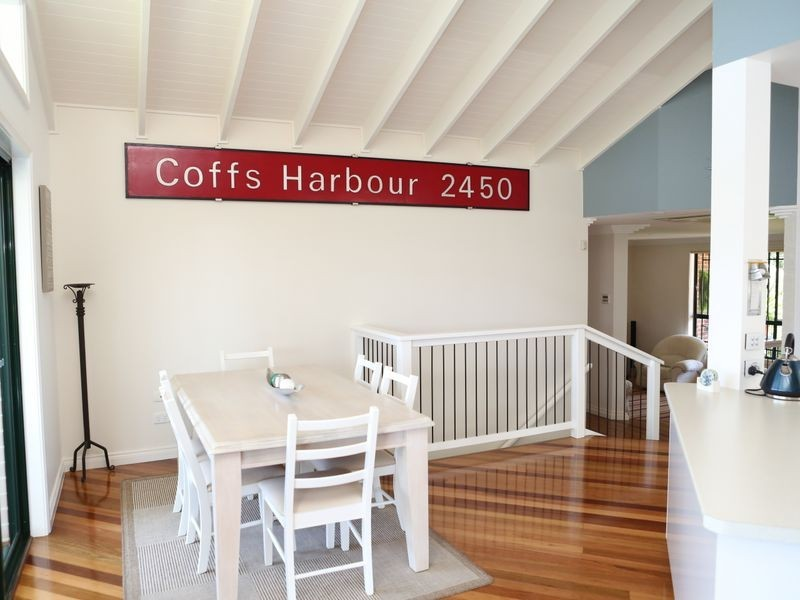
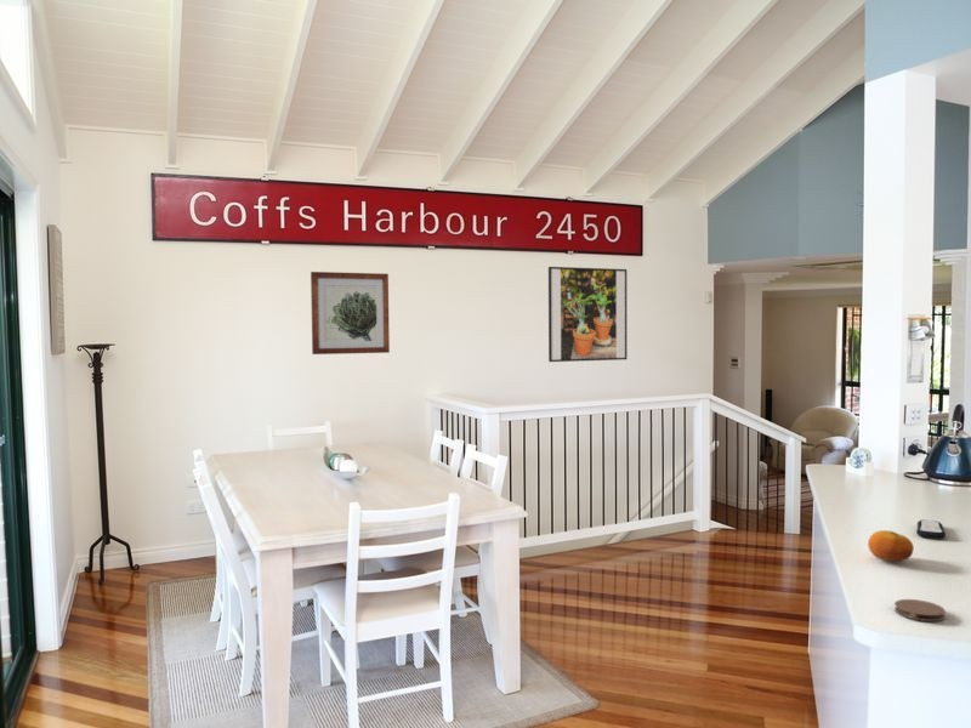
+ fruit [867,529,915,562]
+ wall art [310,271,391,356]
+ remote control [915,518,947,540]
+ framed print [547,266,629,363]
+ coaster [893,598,947,622]
